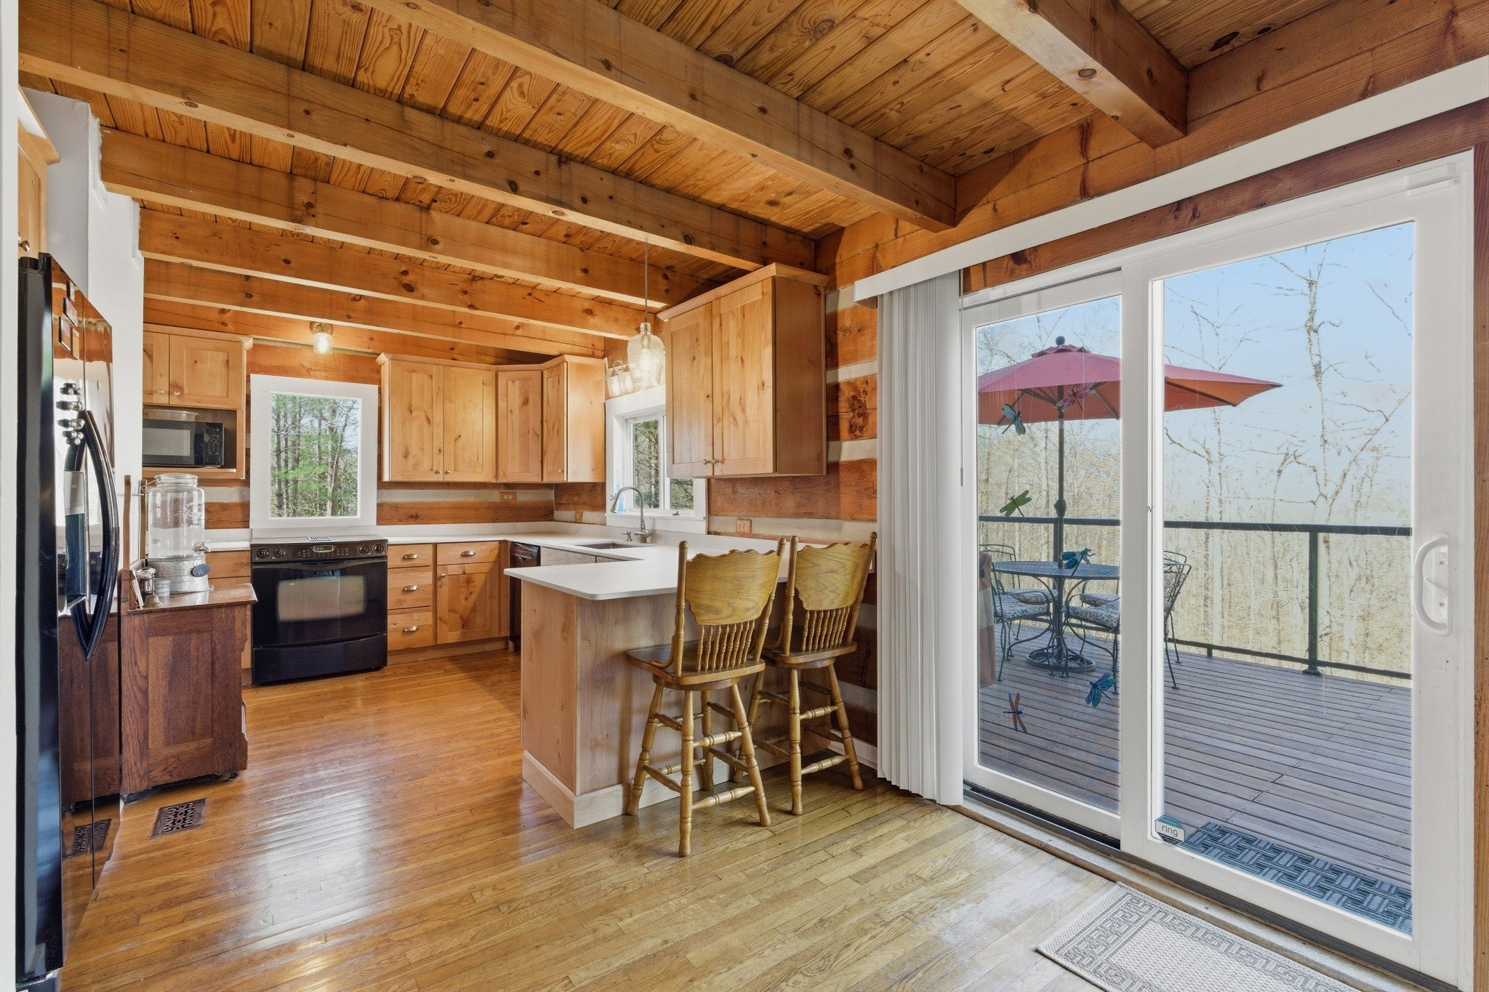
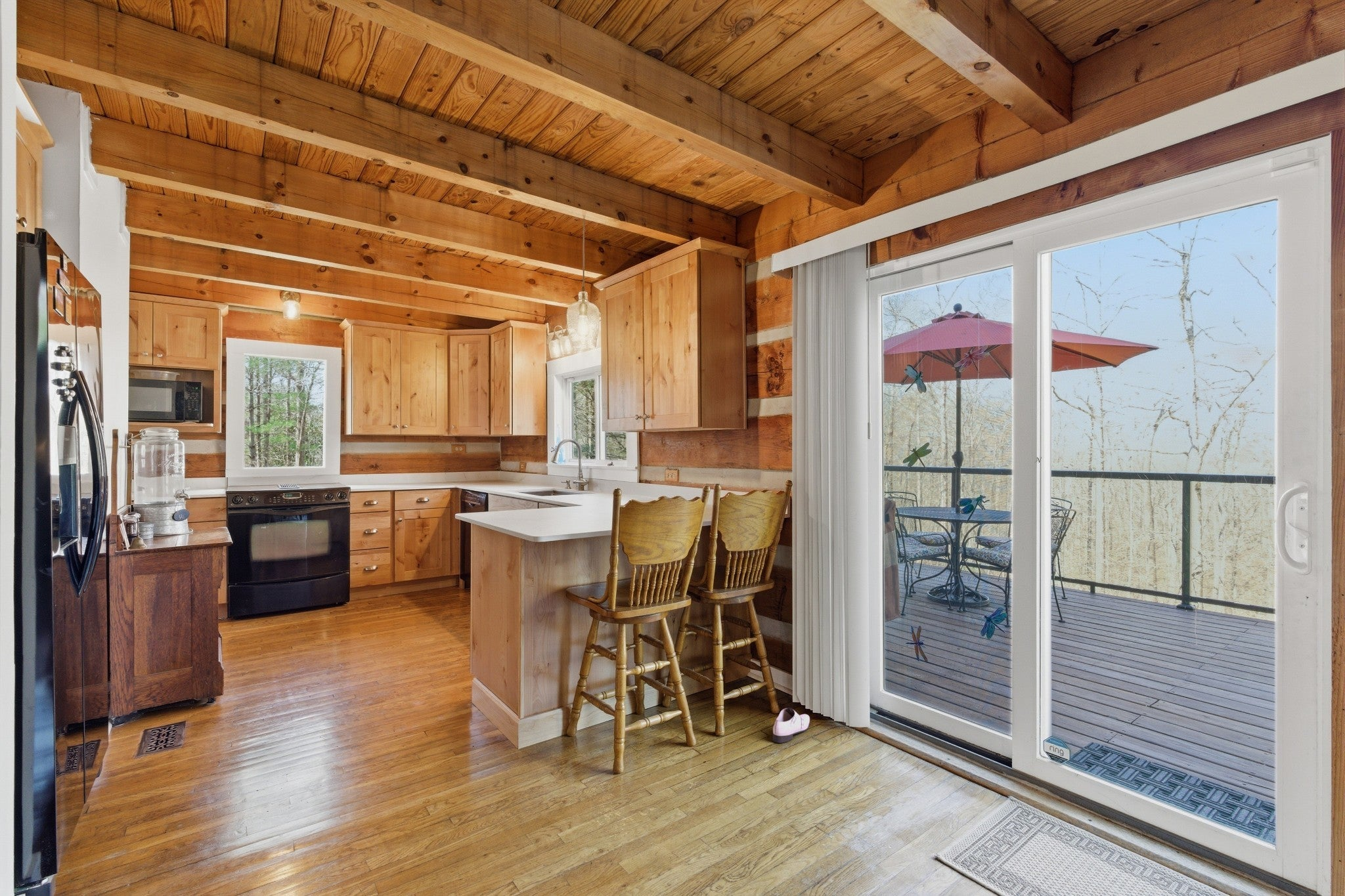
+ shoe [772,707,810,744]
